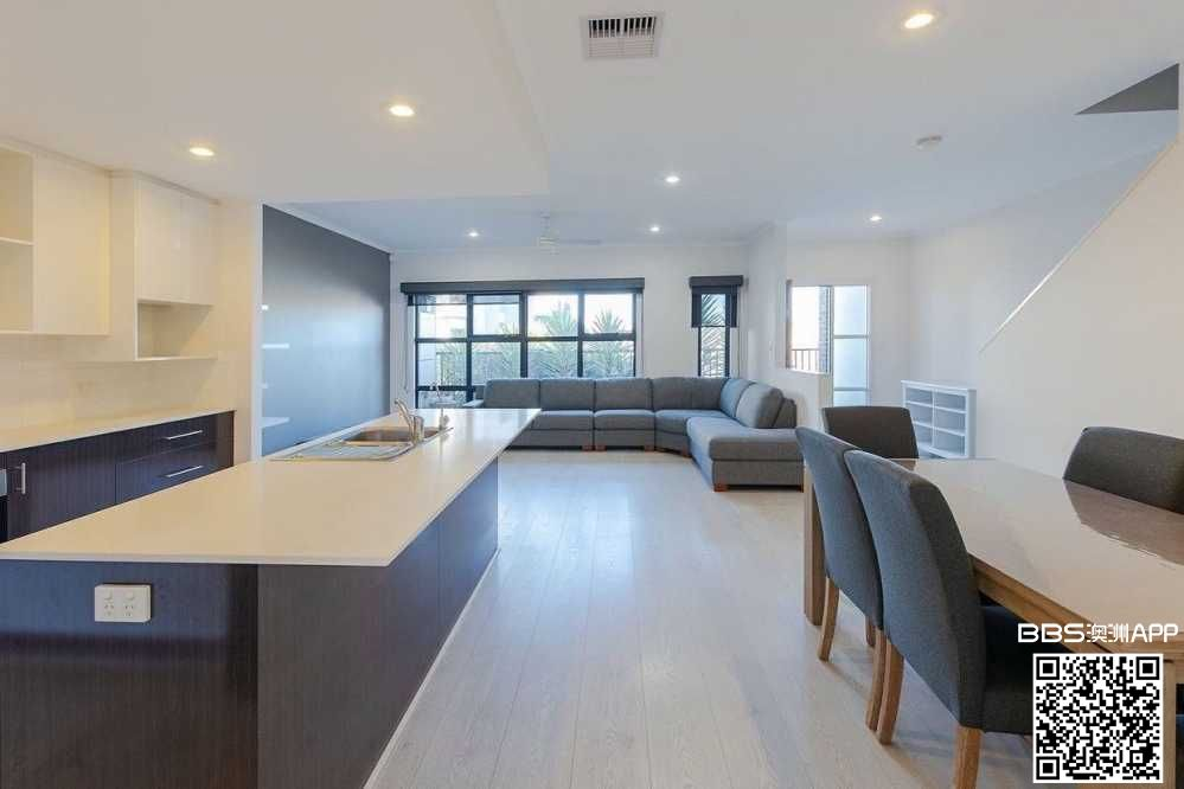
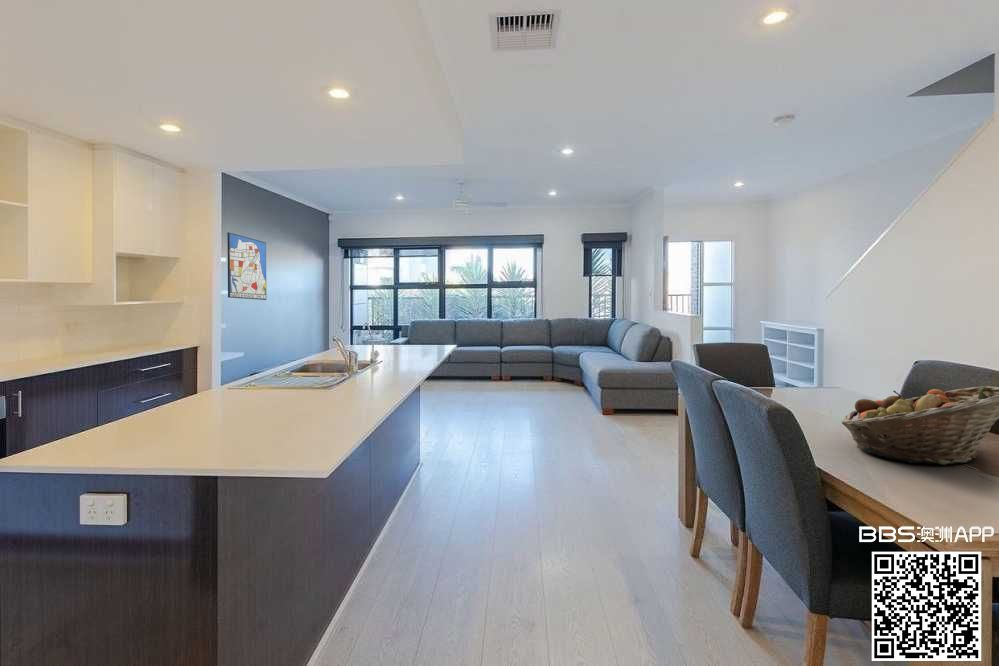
+ wall art [226,231,267,301]
+ fruit basket [841,385,999,466]
